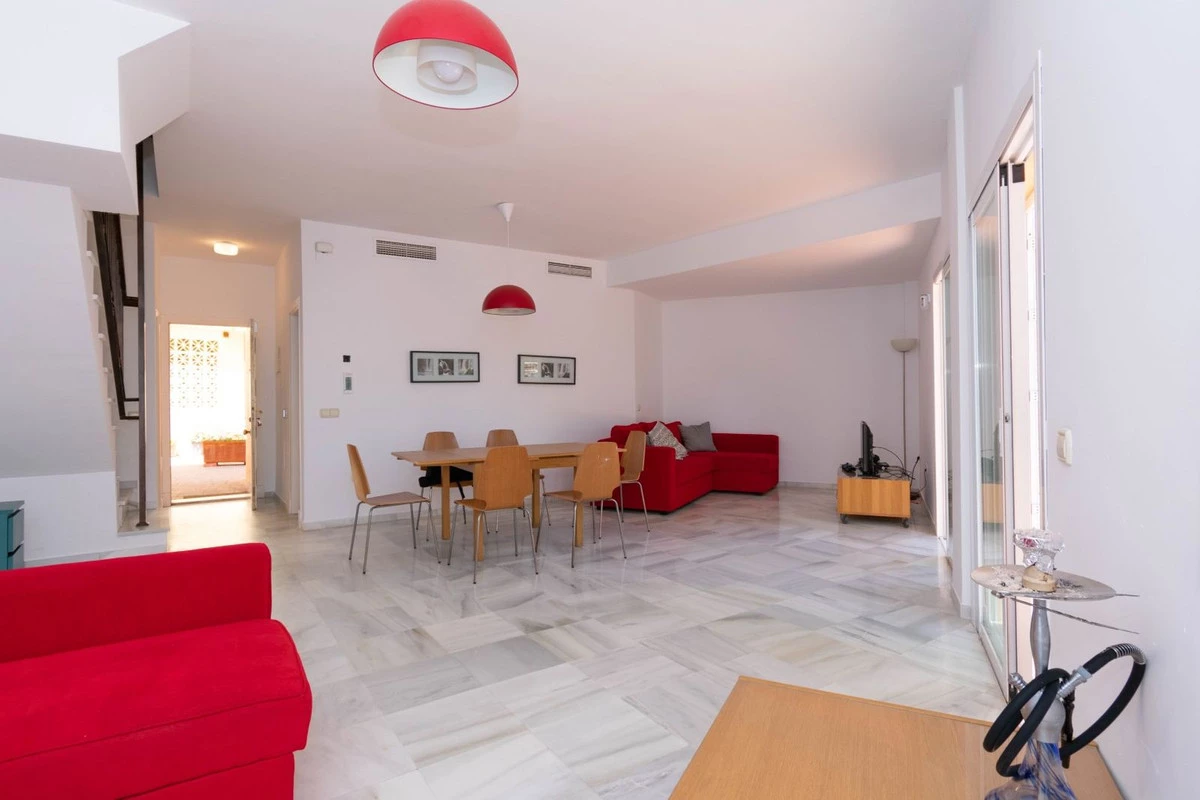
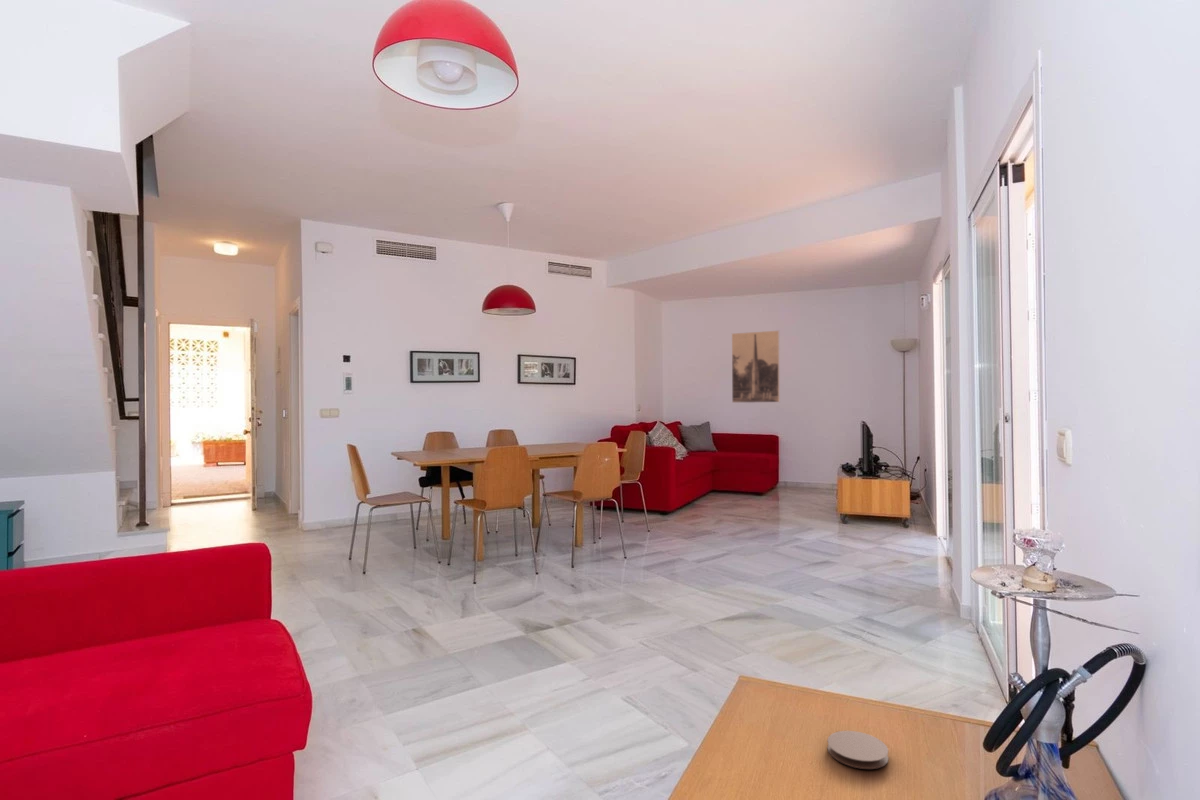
+ coaster [826,730,890,770]
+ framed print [731,329,781,404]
